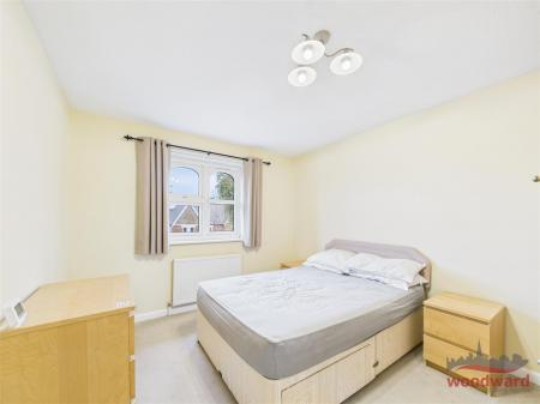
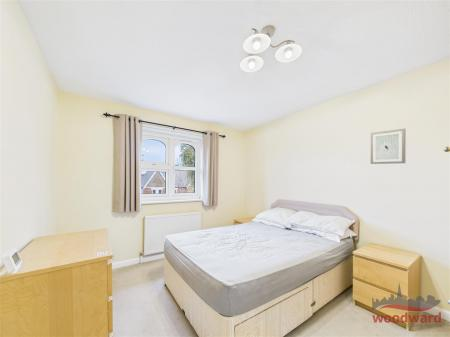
+ wall art [370,127,406,165]
